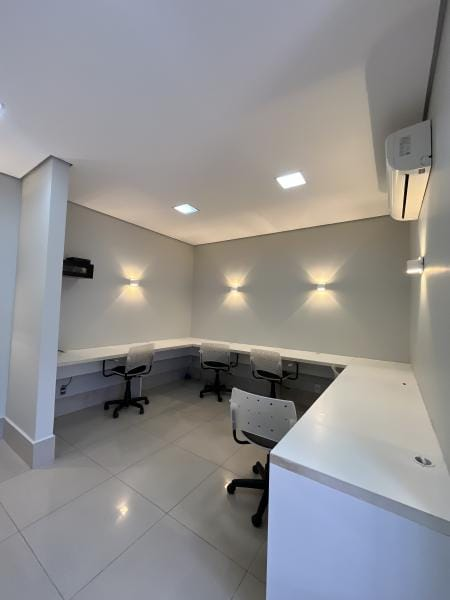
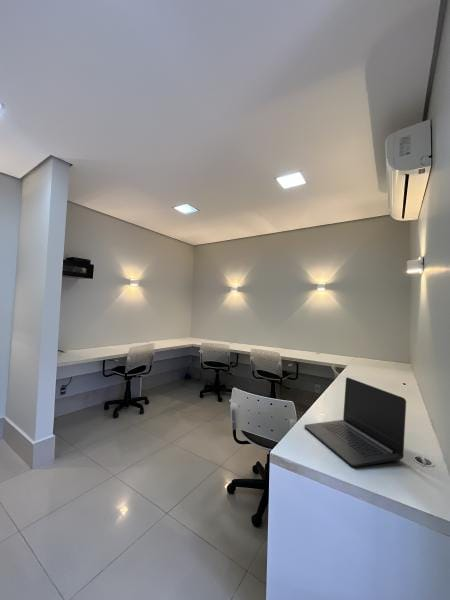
+ laptop [303,376,407,468]
